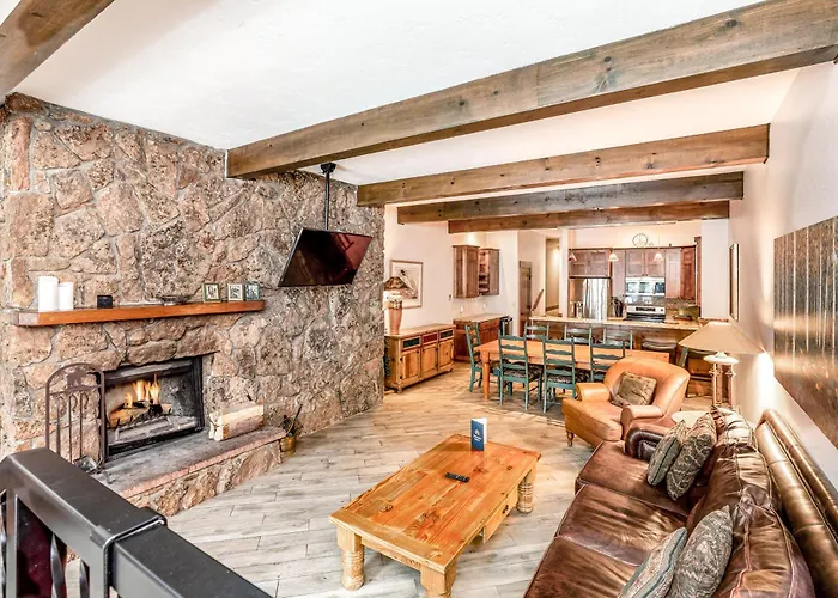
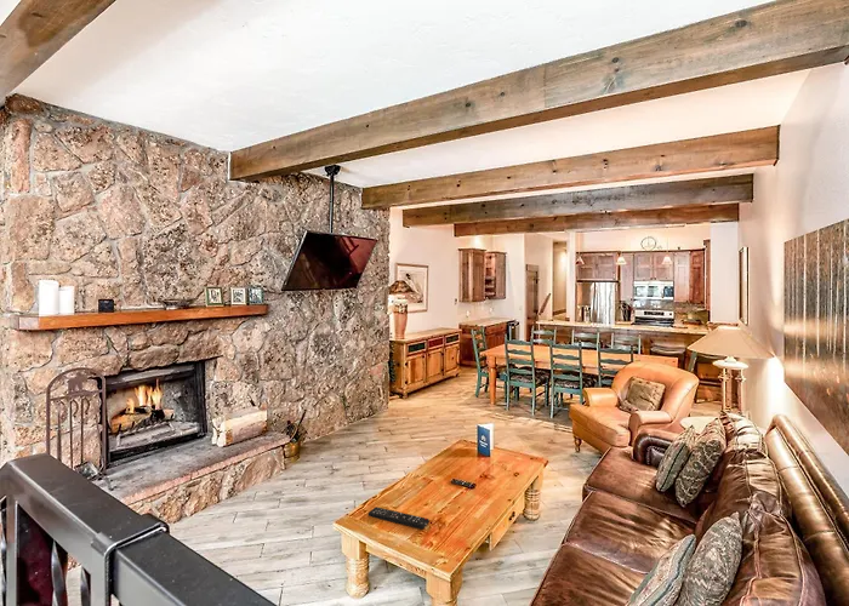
+ remote control [367,505,431,530]
